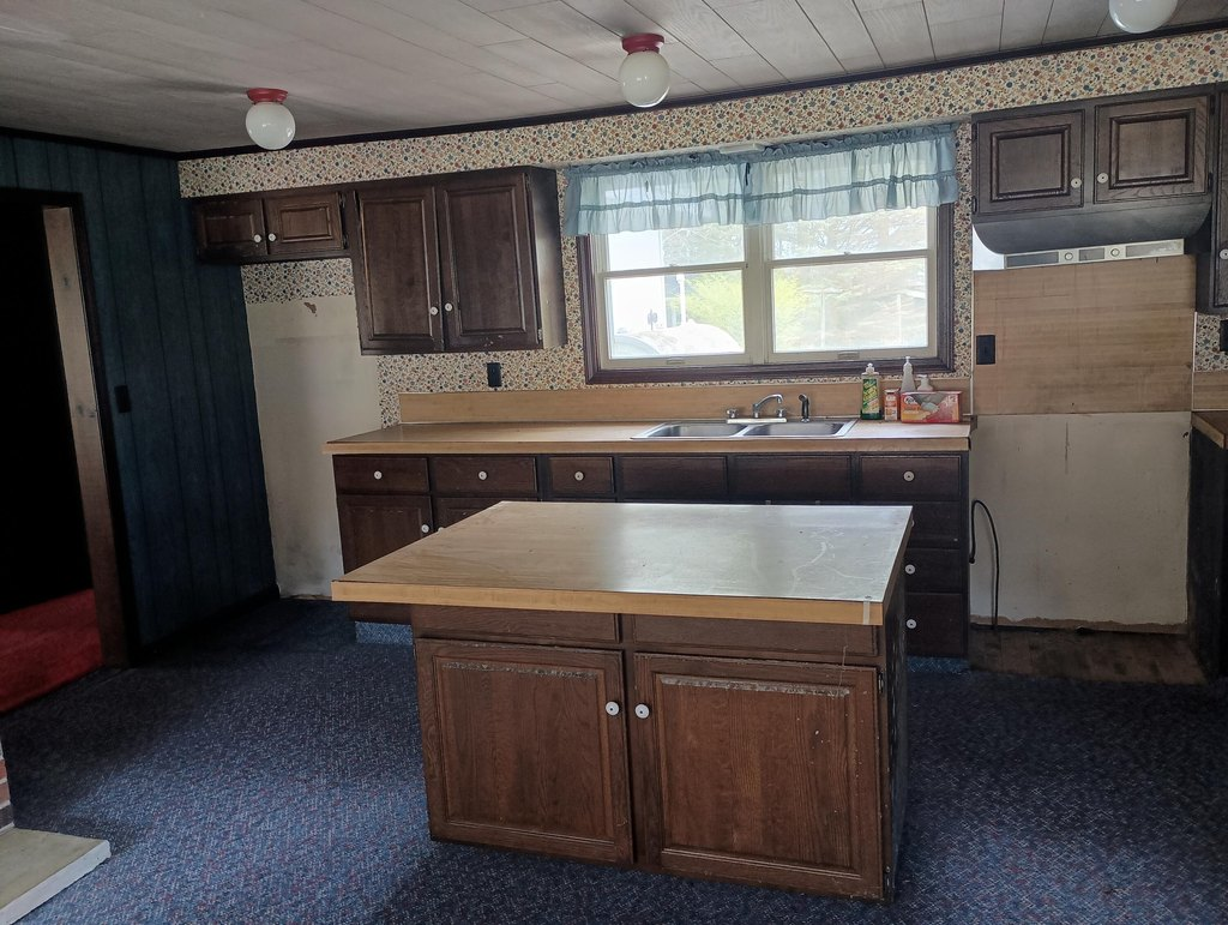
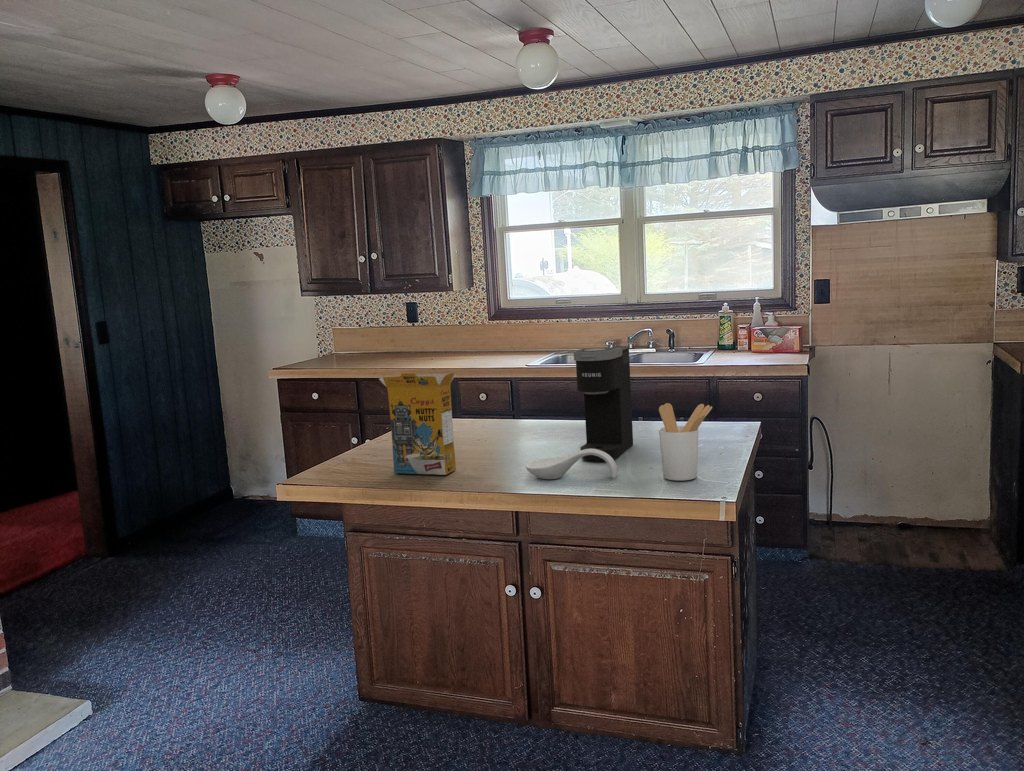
+ utensil holder [658,402,713,481]
+ spoon rest [525,449,619,480]
+ cereal box [378,372,457,476]
+ coffee maker [573,346,634,462]
